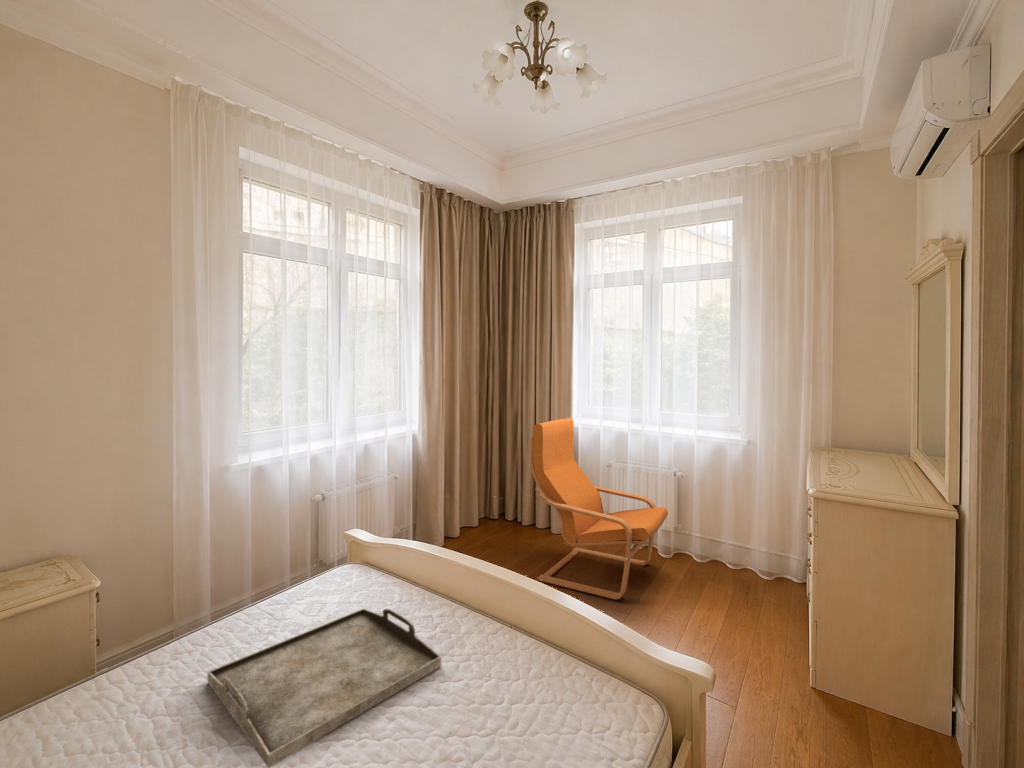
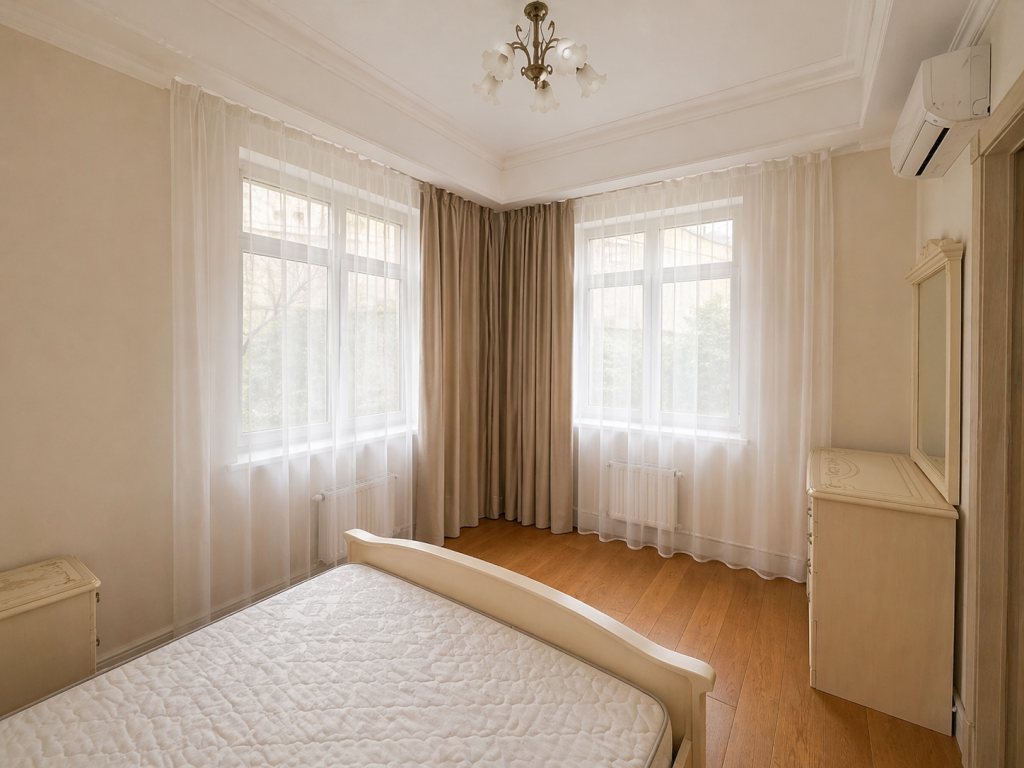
- armchair [529,417,669,601]
- serving tray [207,607,442,768]
